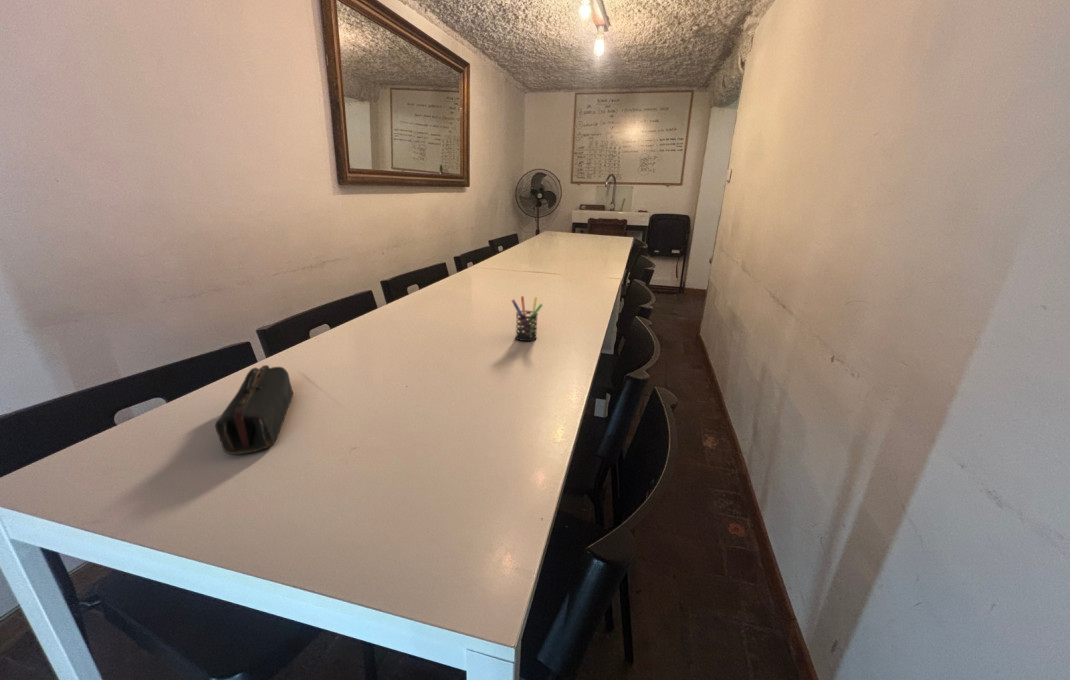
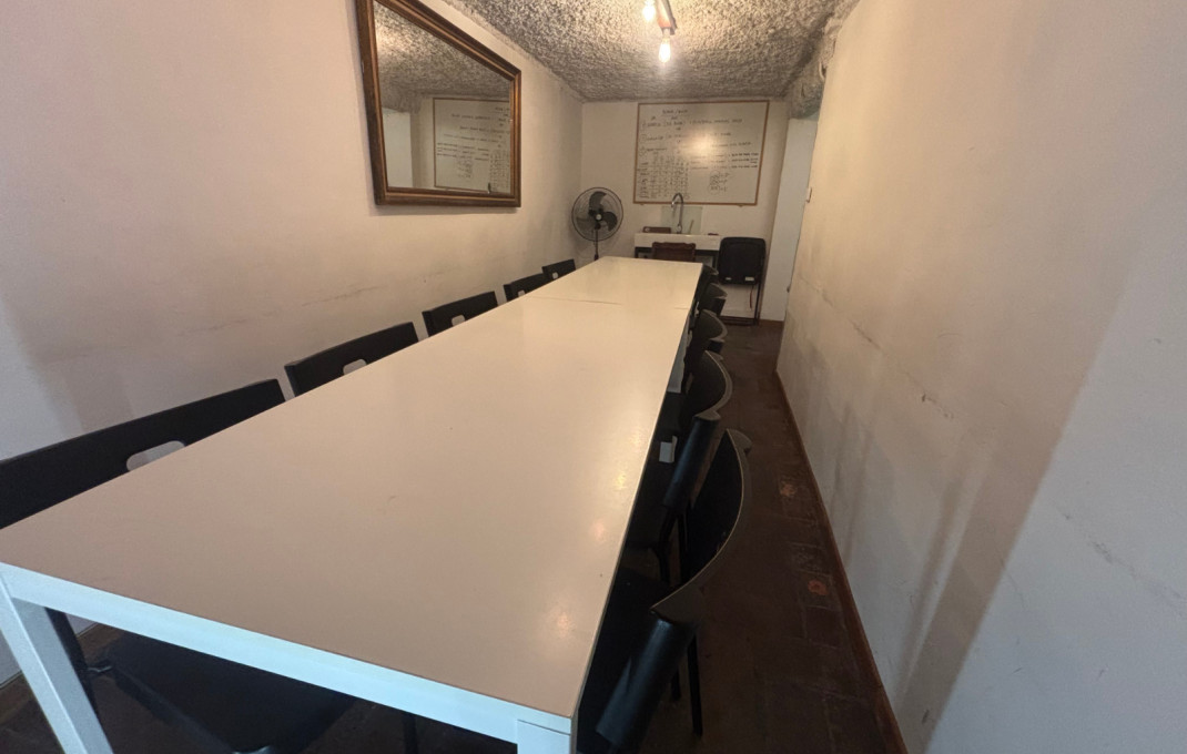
- pen holder [511,295,544,342]
- pencil case [215,364,294,455]
